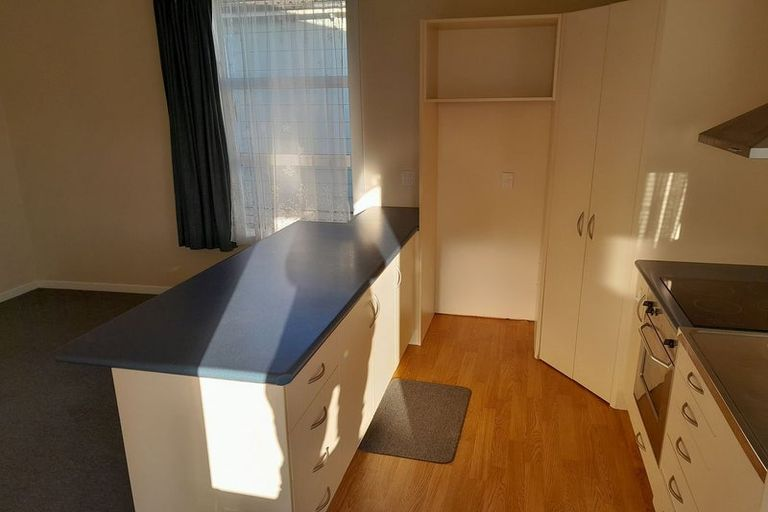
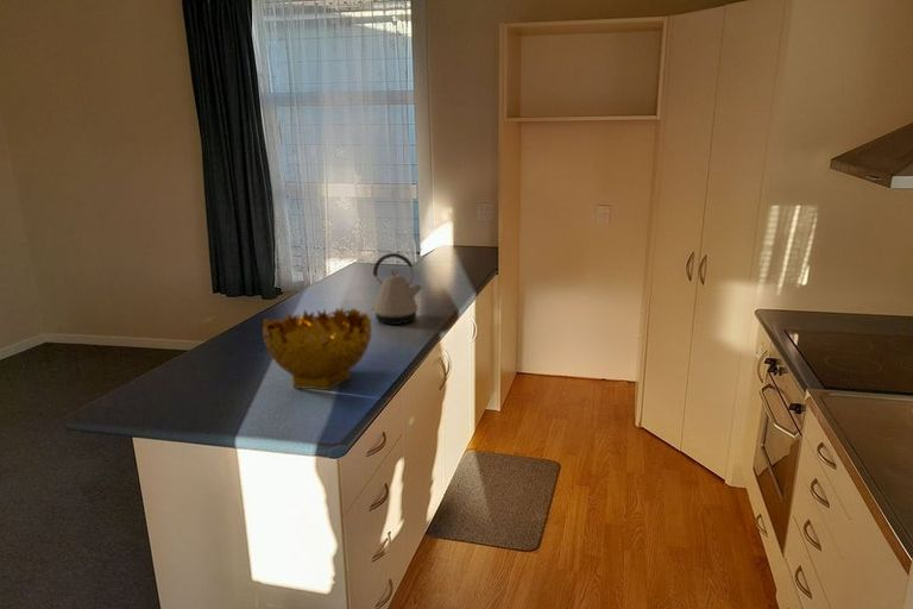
+ kettle [371,252,423,326]
+ decorative bowl [262,307,373,391]
